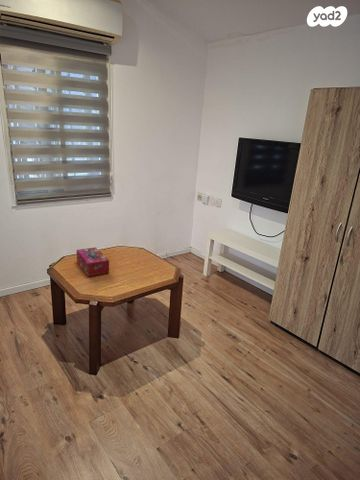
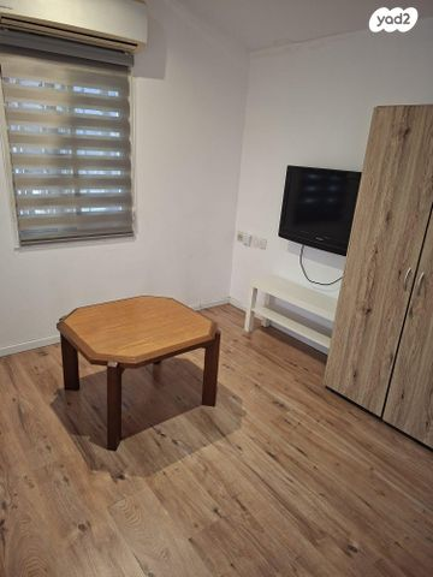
- tissue box [76,246,110,277]
